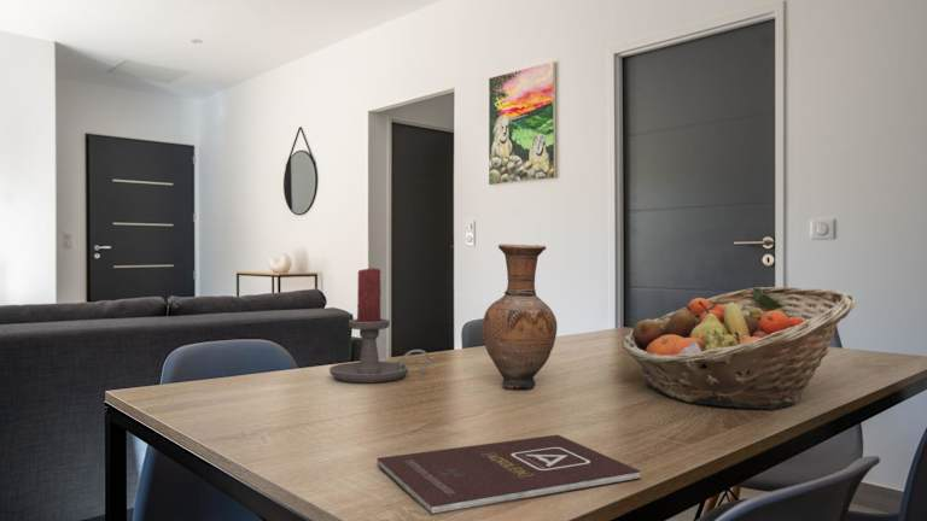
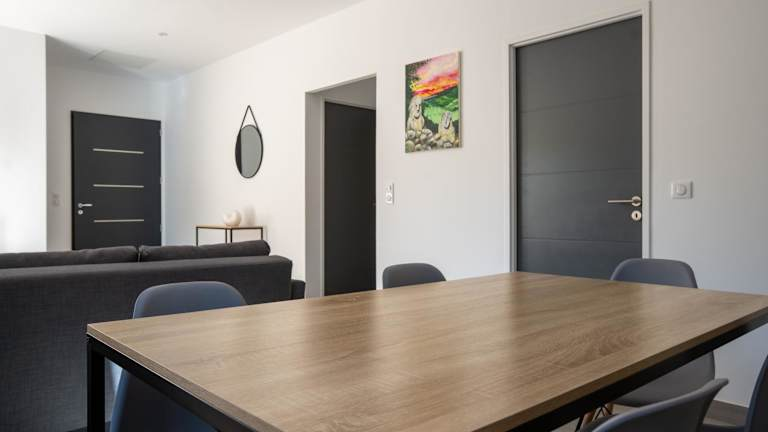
- candle holder [328,267,432,384]
- book [377,434,642,516]
- vase [482,242,558,391]
- fruit basket [622,286,857,411]
